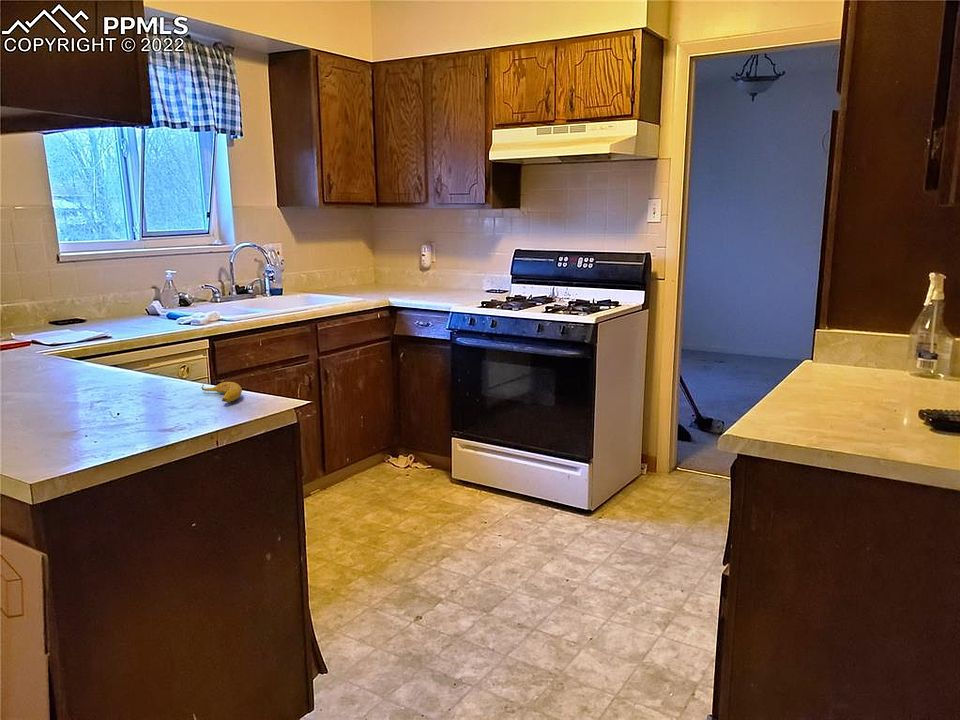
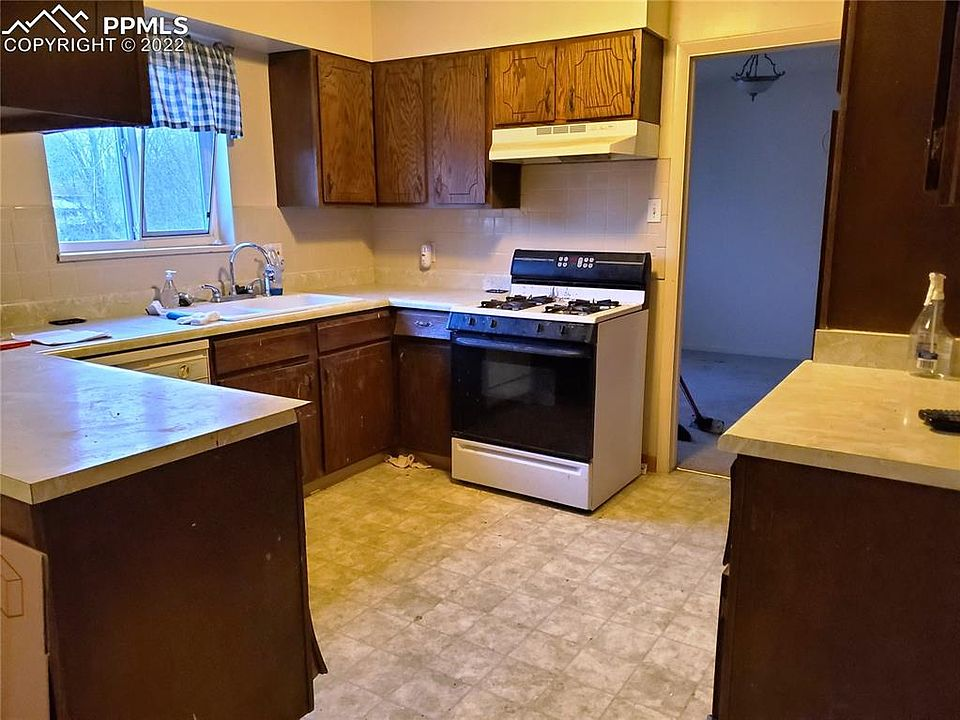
- banana [200,381,243,403]
